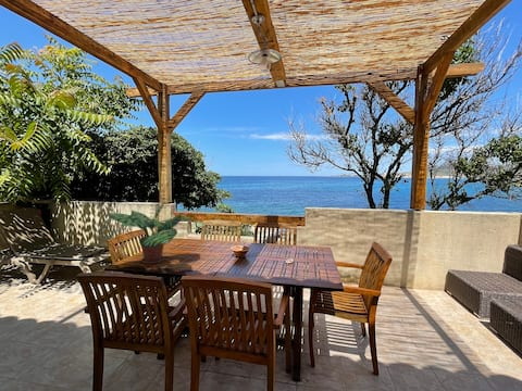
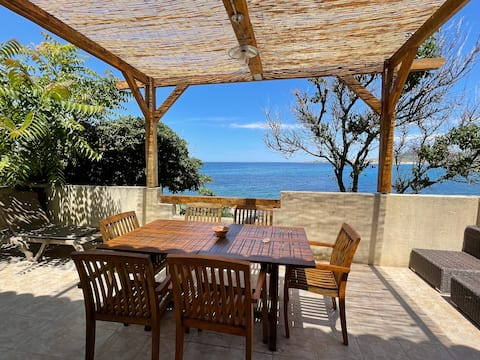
- potted plant [107,201,192,265]
